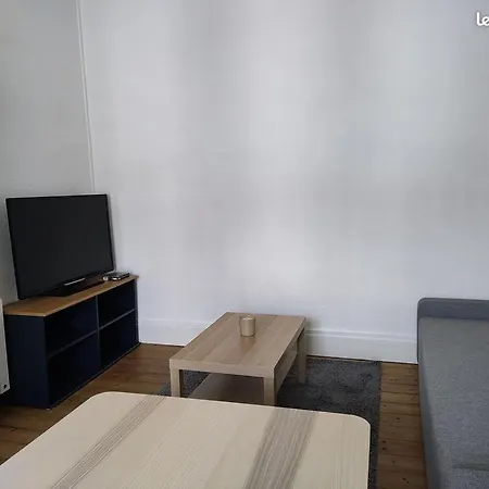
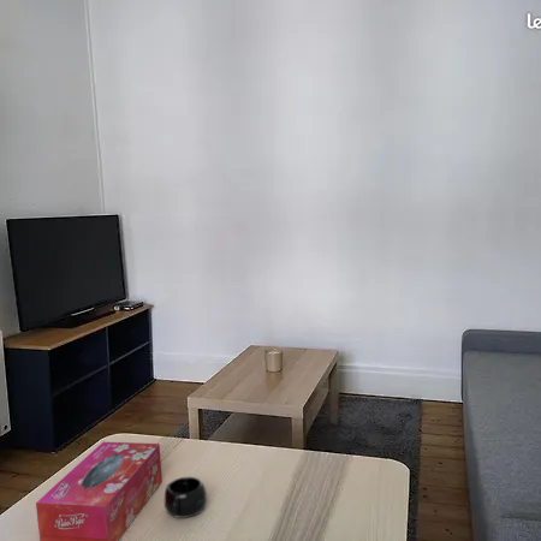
+ tissue box [35,441,164,541]
+ mug [164,476,208,519]
